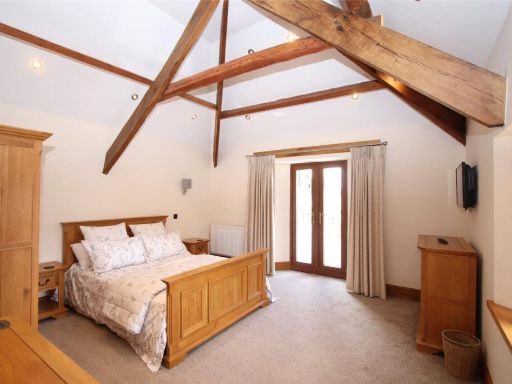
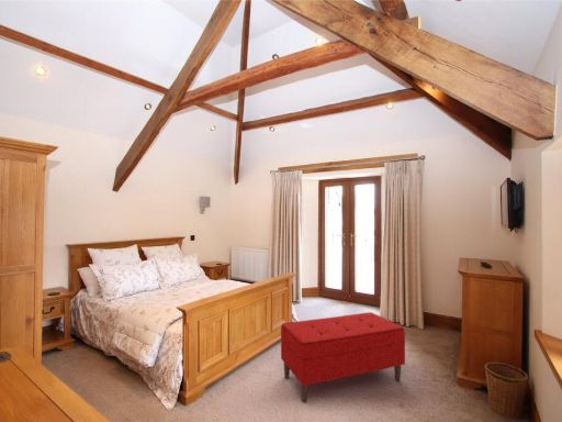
+ bench [280,311,406,403]
